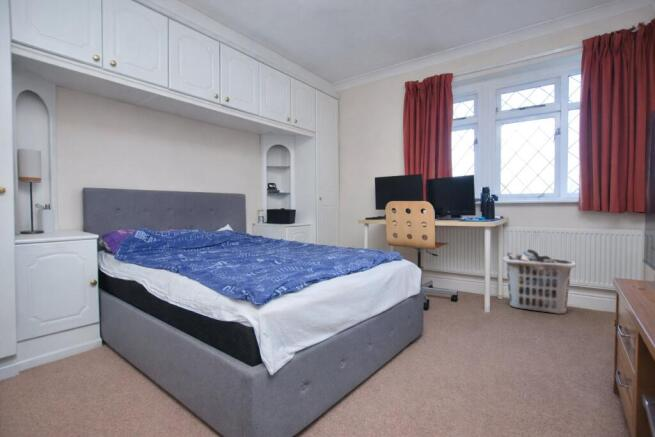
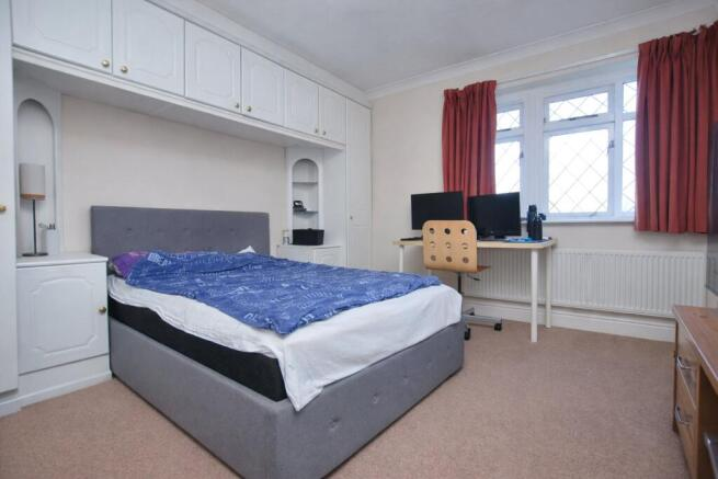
- clothes hamper [502,248,577,315]
